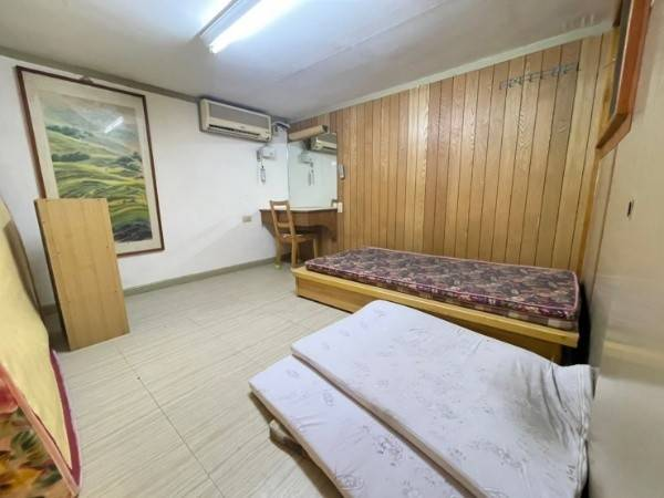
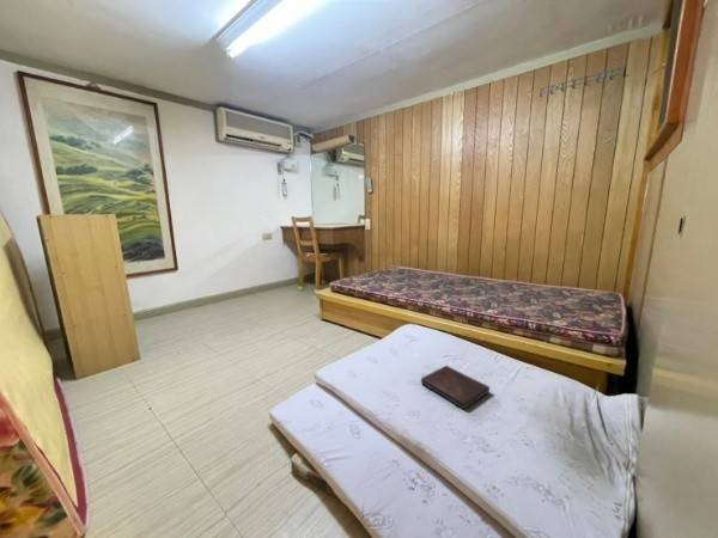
+ book [420,365,491,410]
